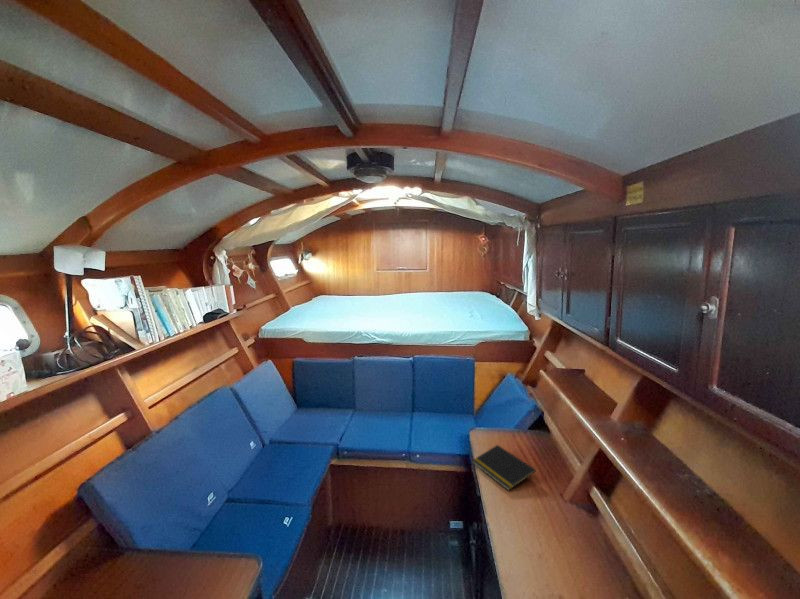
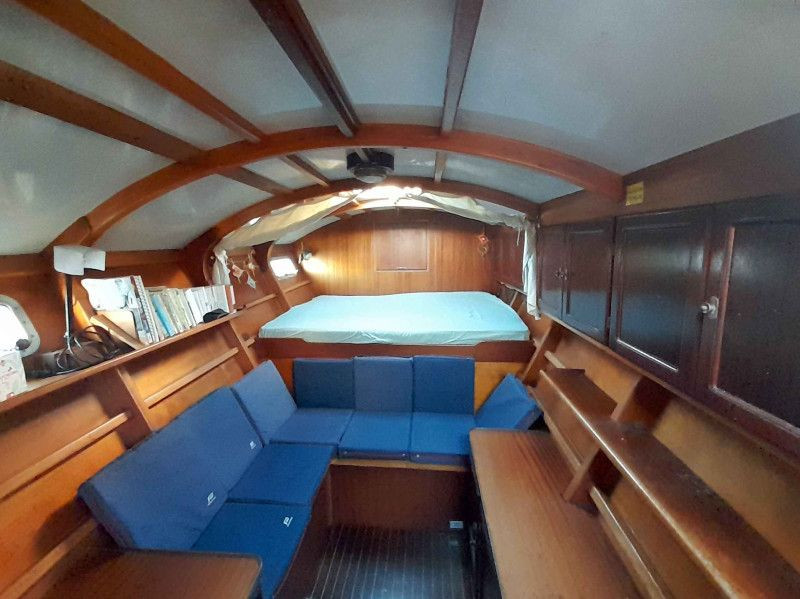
- notepad [471,444,537,492]
